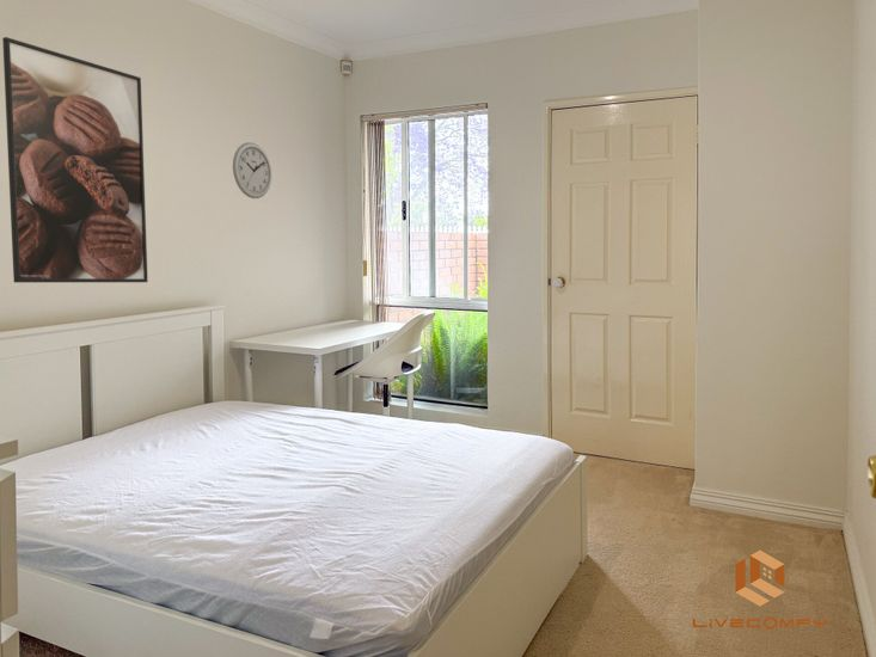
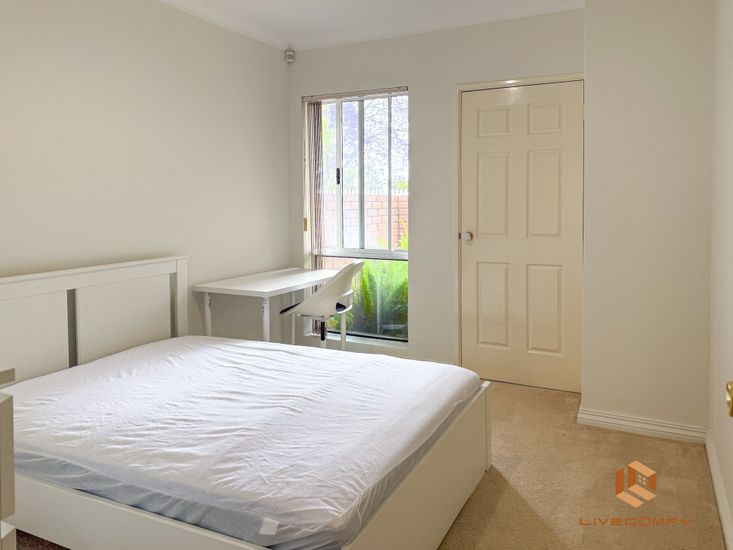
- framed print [1,36,149,283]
- wall clock [232,141,272,199]
